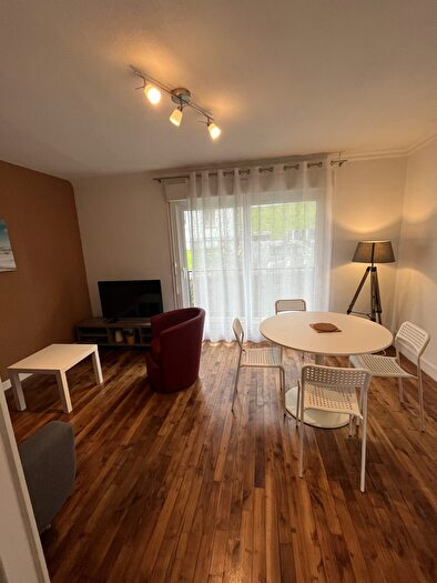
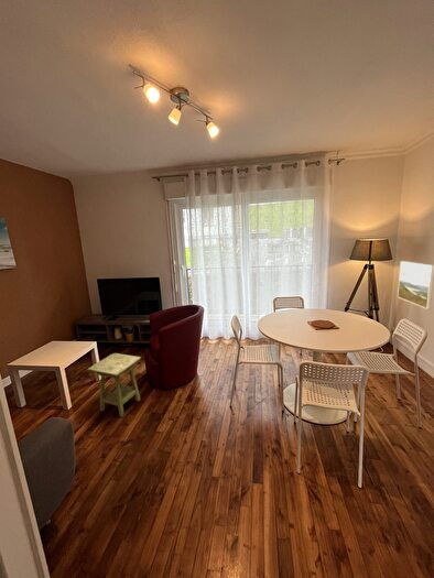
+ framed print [397,260,434,310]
+ side table [86,352,142,418]
